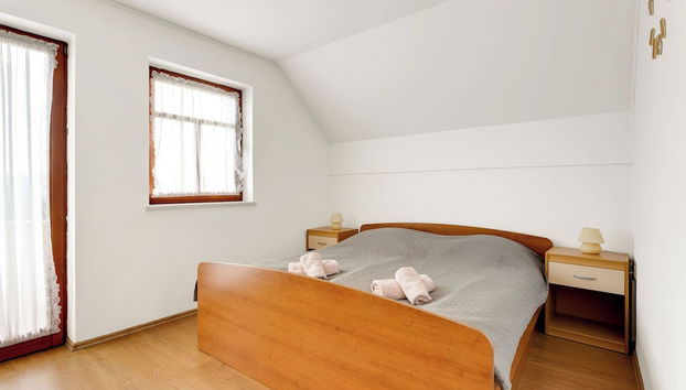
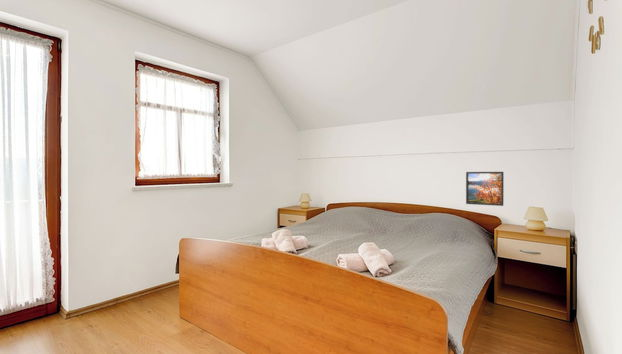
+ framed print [465,171,505,207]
